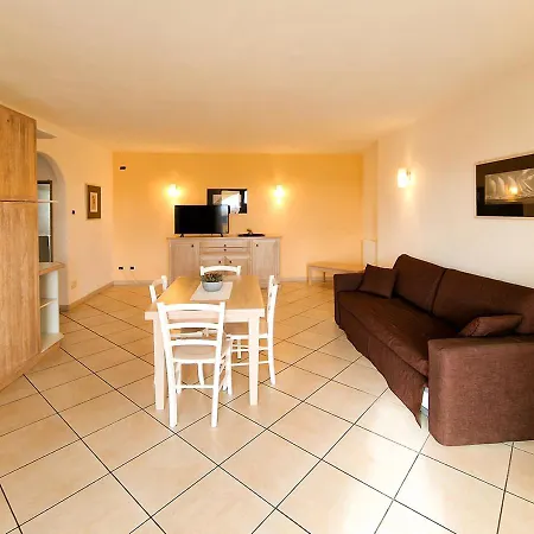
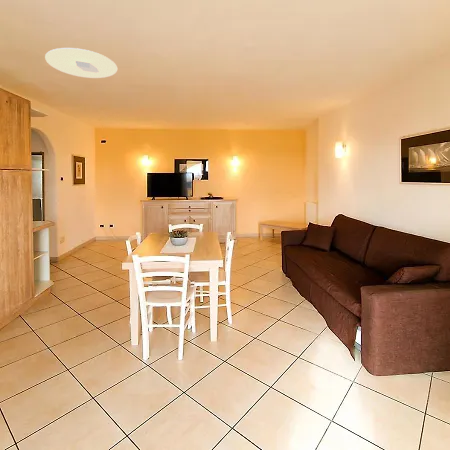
+ ceiling light [44,47,118,79]
